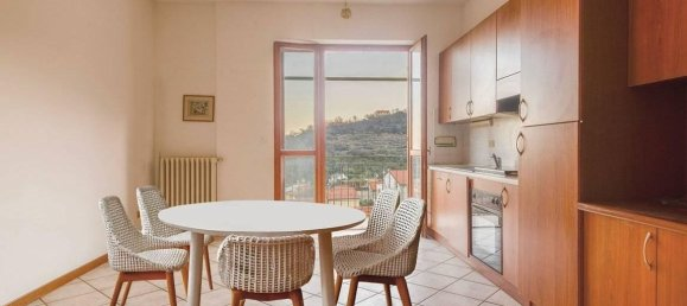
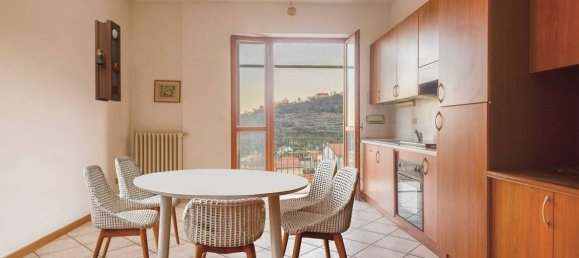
+ pendulum clock [94,19,122,103]
